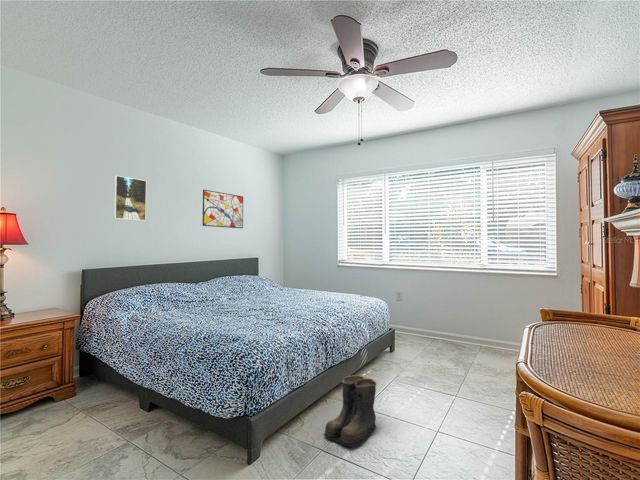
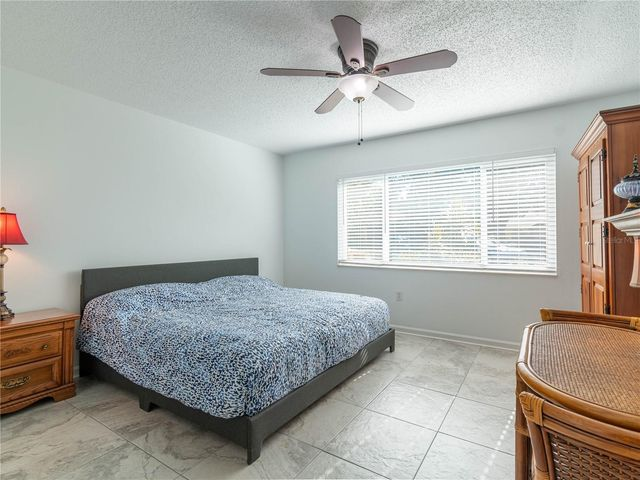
- boots [323,374,378,448]
- wall art [202,189,244,229]
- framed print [113,175,147,222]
